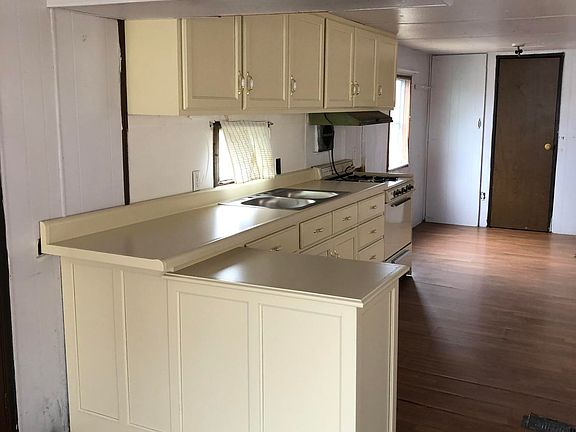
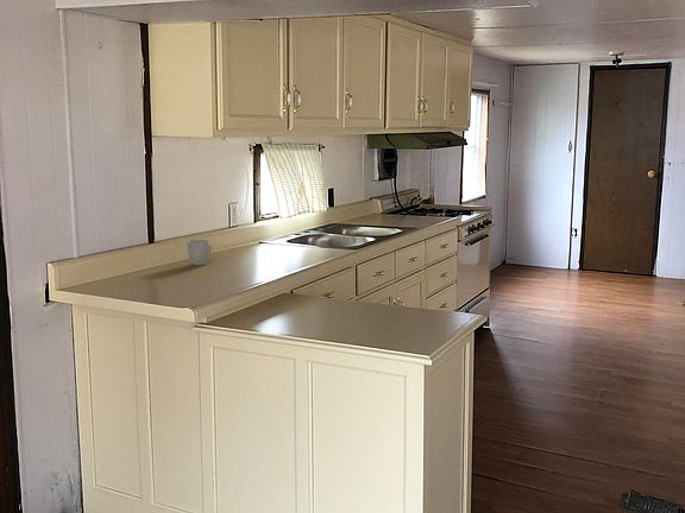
+ mug [187,239,213,266]
